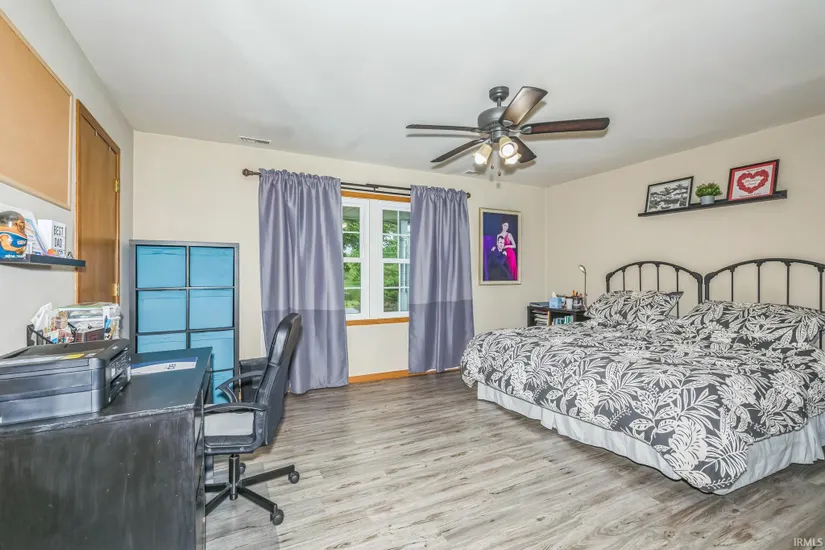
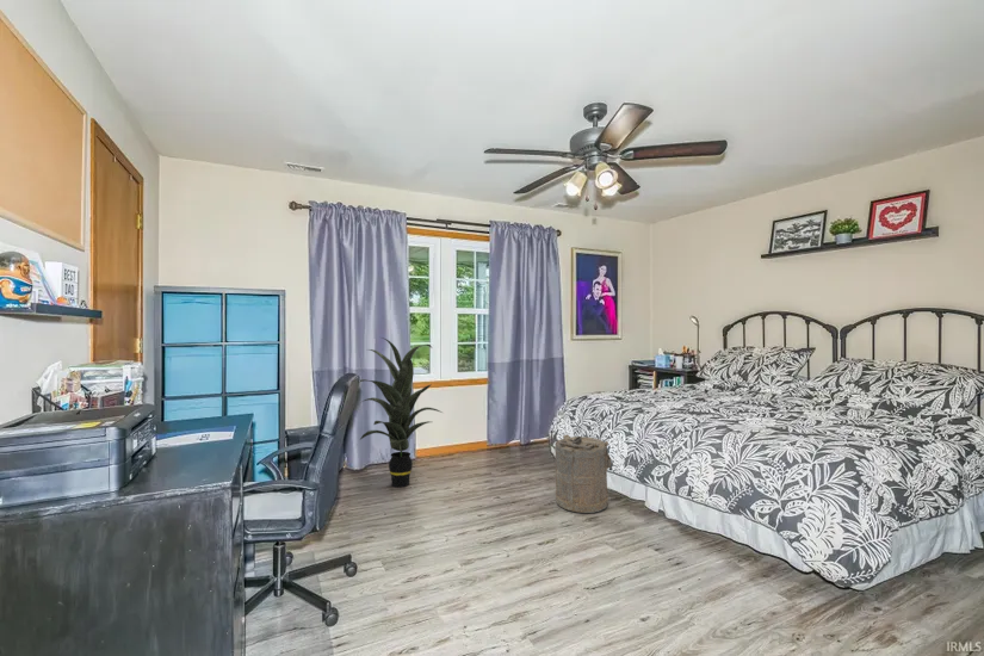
+ laundry hamper [553,433,612,514]
+ indoor plant [359,336,444,488]
